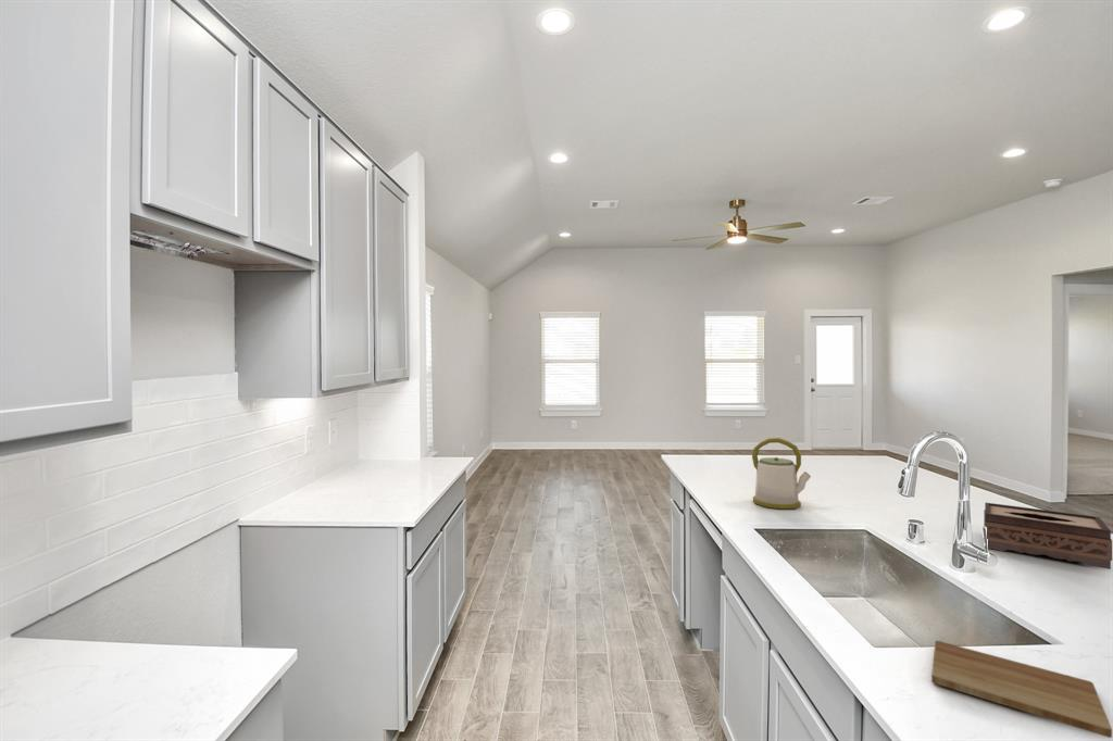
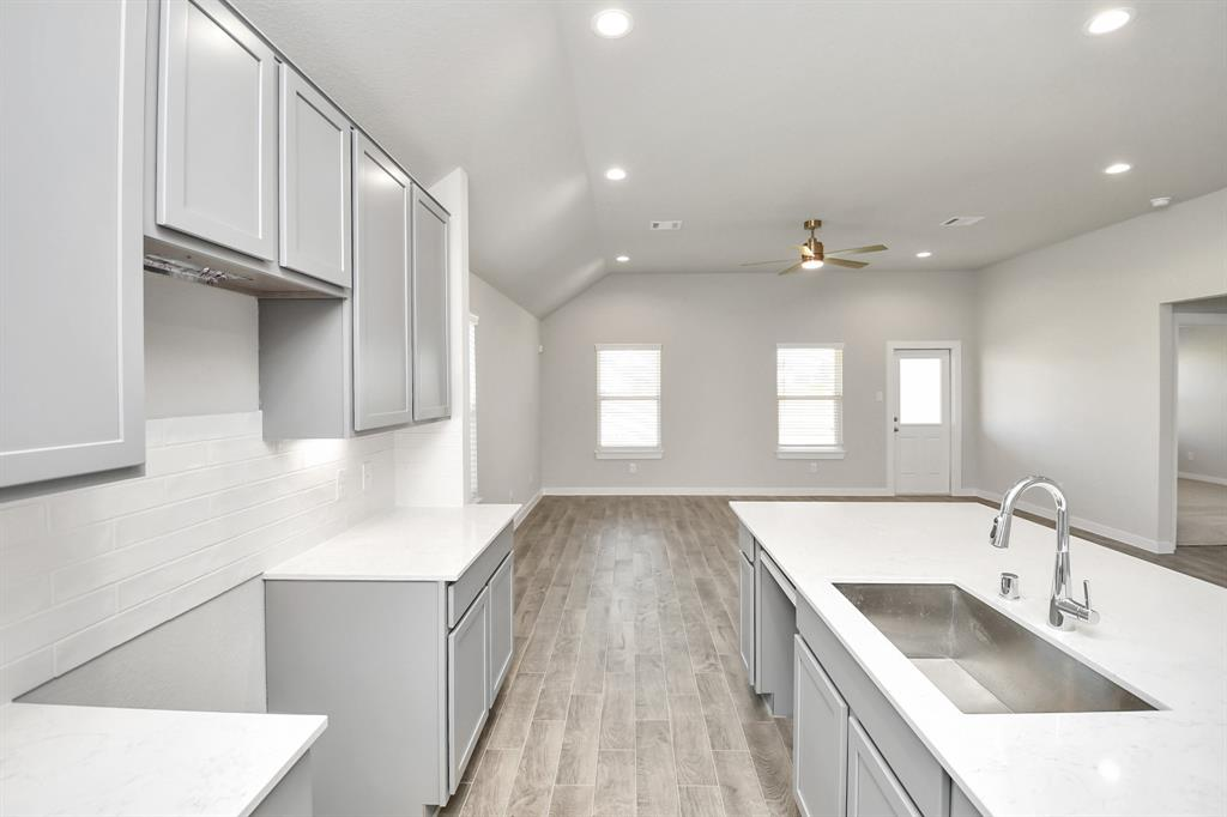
- cutting board [930,640,1113,739]
- kettle [751,437,812,510]
- tissue box [983,502,1113,570]
